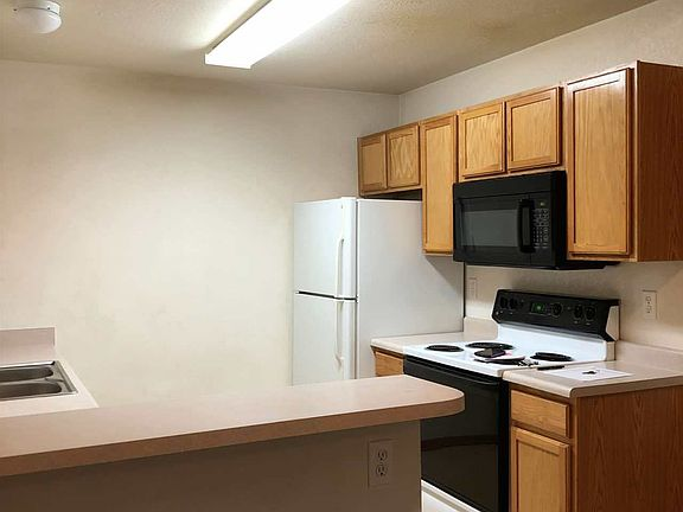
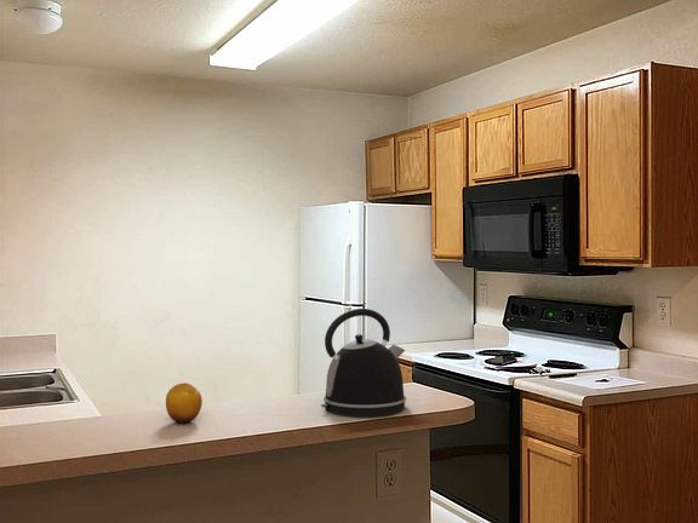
+ kettle [320,308,407,416]
+ fruit [165,381,204,425]
